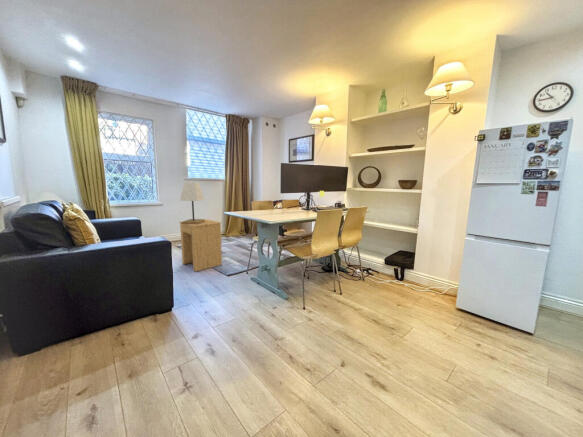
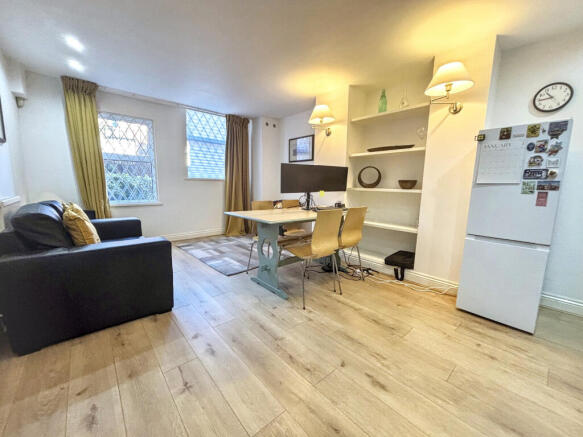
- lamp [179,182,205,224]
- side table [178,218,223,272]
